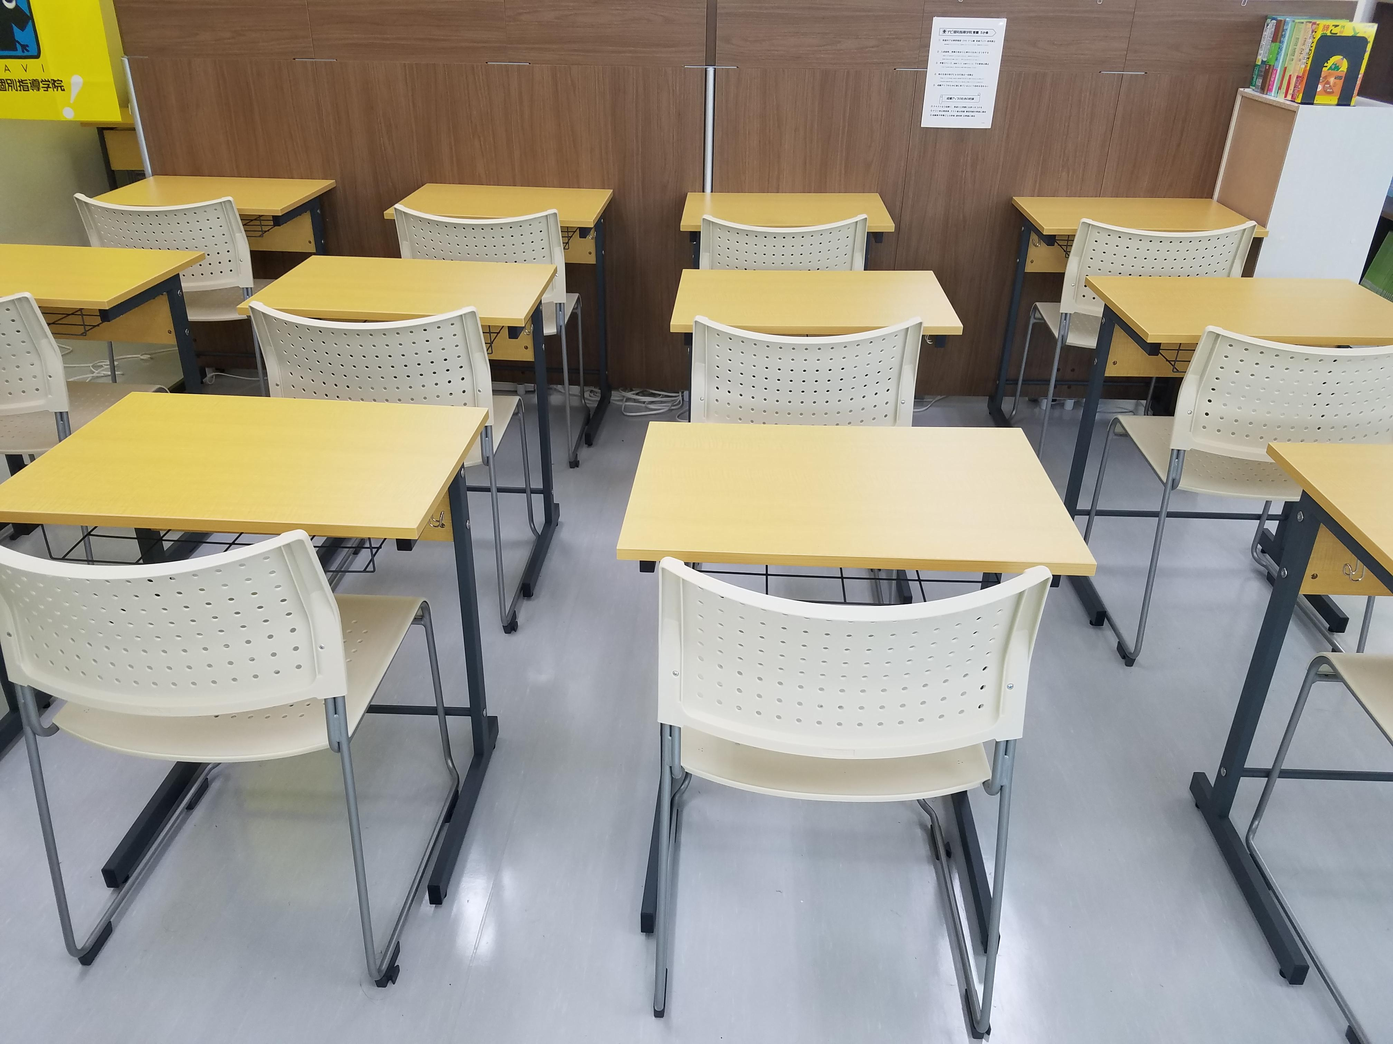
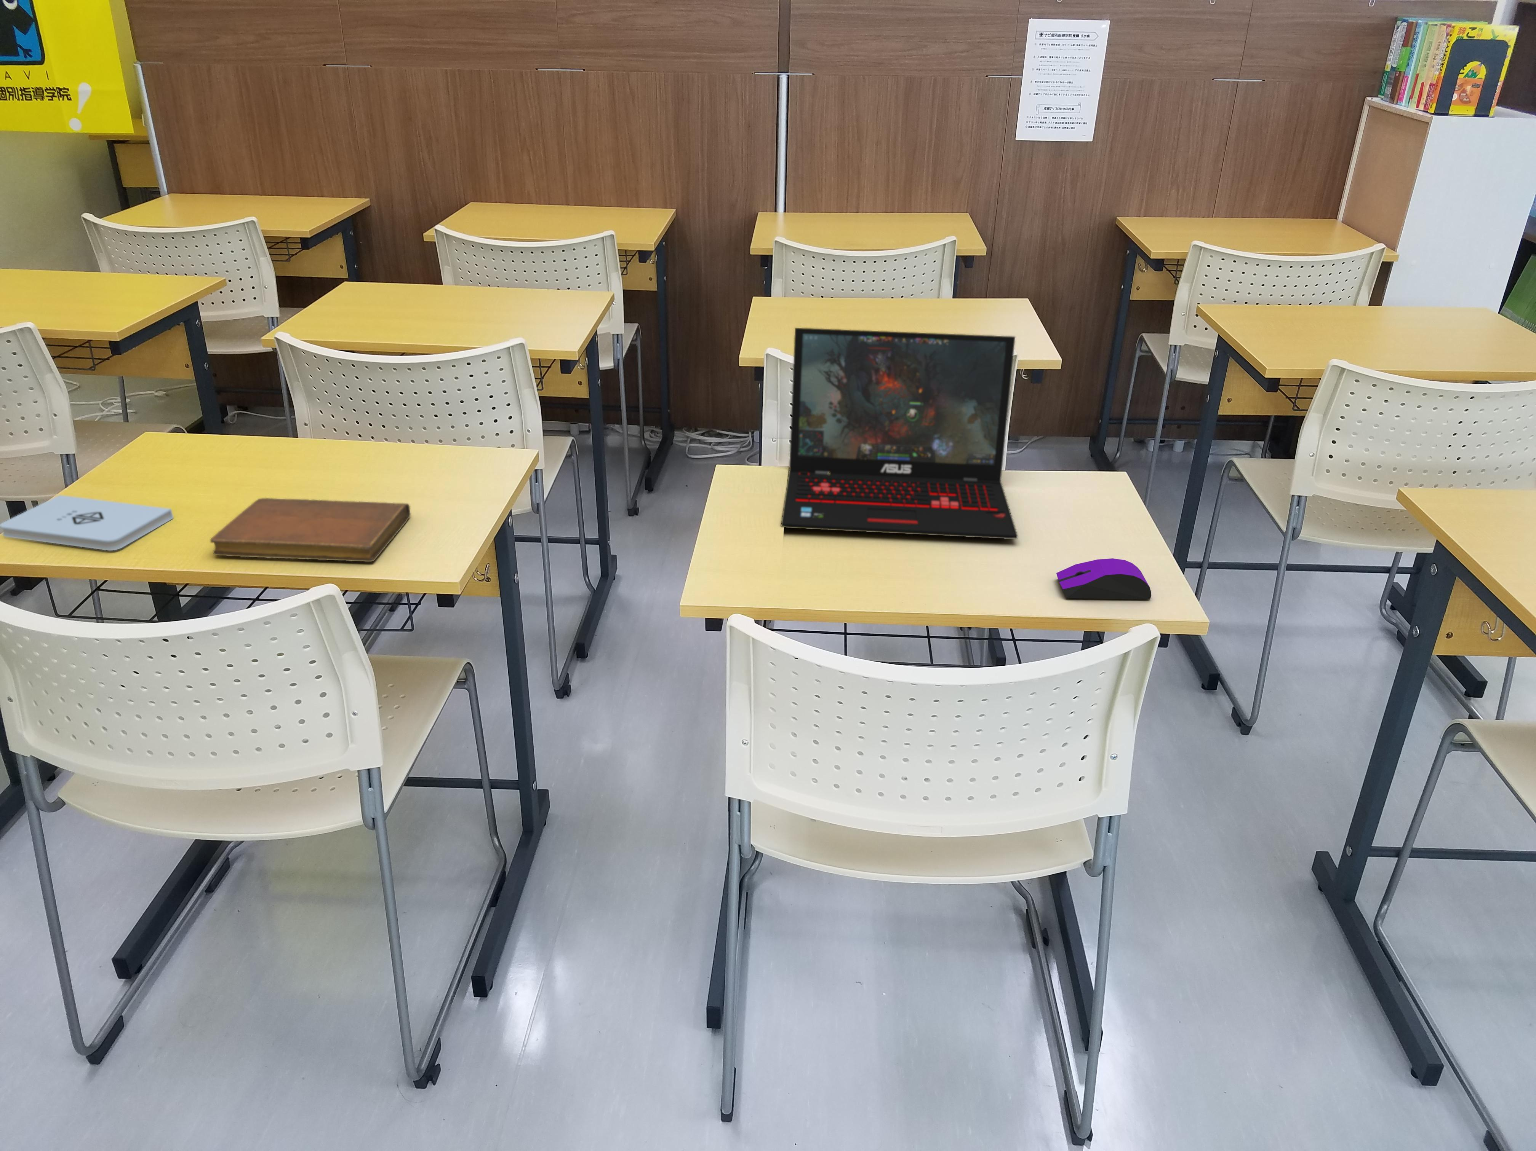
+ notepad [0,494,174,551]
+ computer mouse [1056,559,1151,600]
+ laptop [780,328,1018,539]
+ notebook [210,497,411,562]
